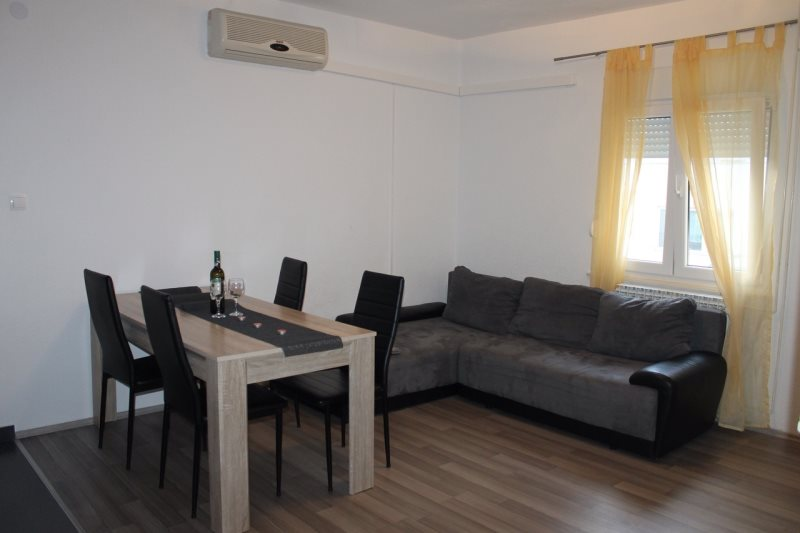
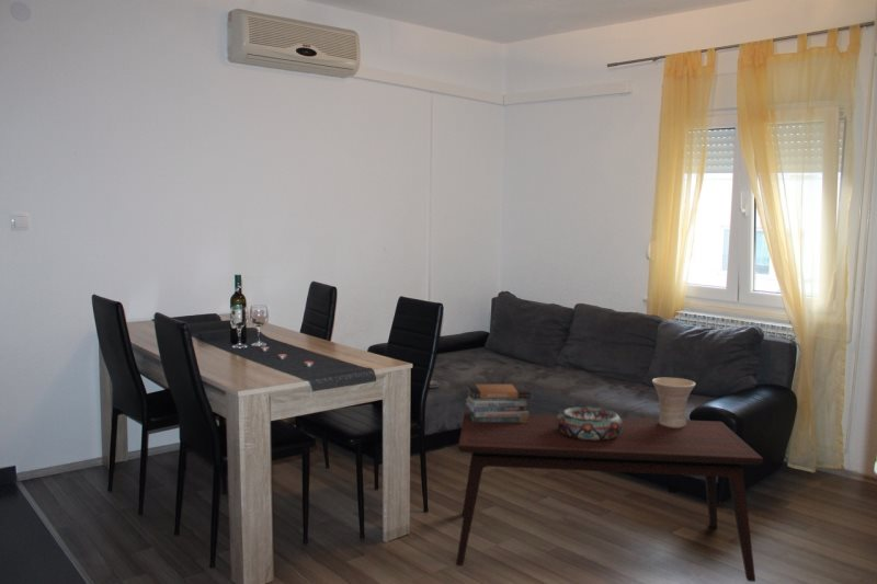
+ decorative bowl [557,405,623,440]
+ book stack [465,383,532,423]
+ vase [651,377,696,427]
+ coffee table [455,411,764,583]
